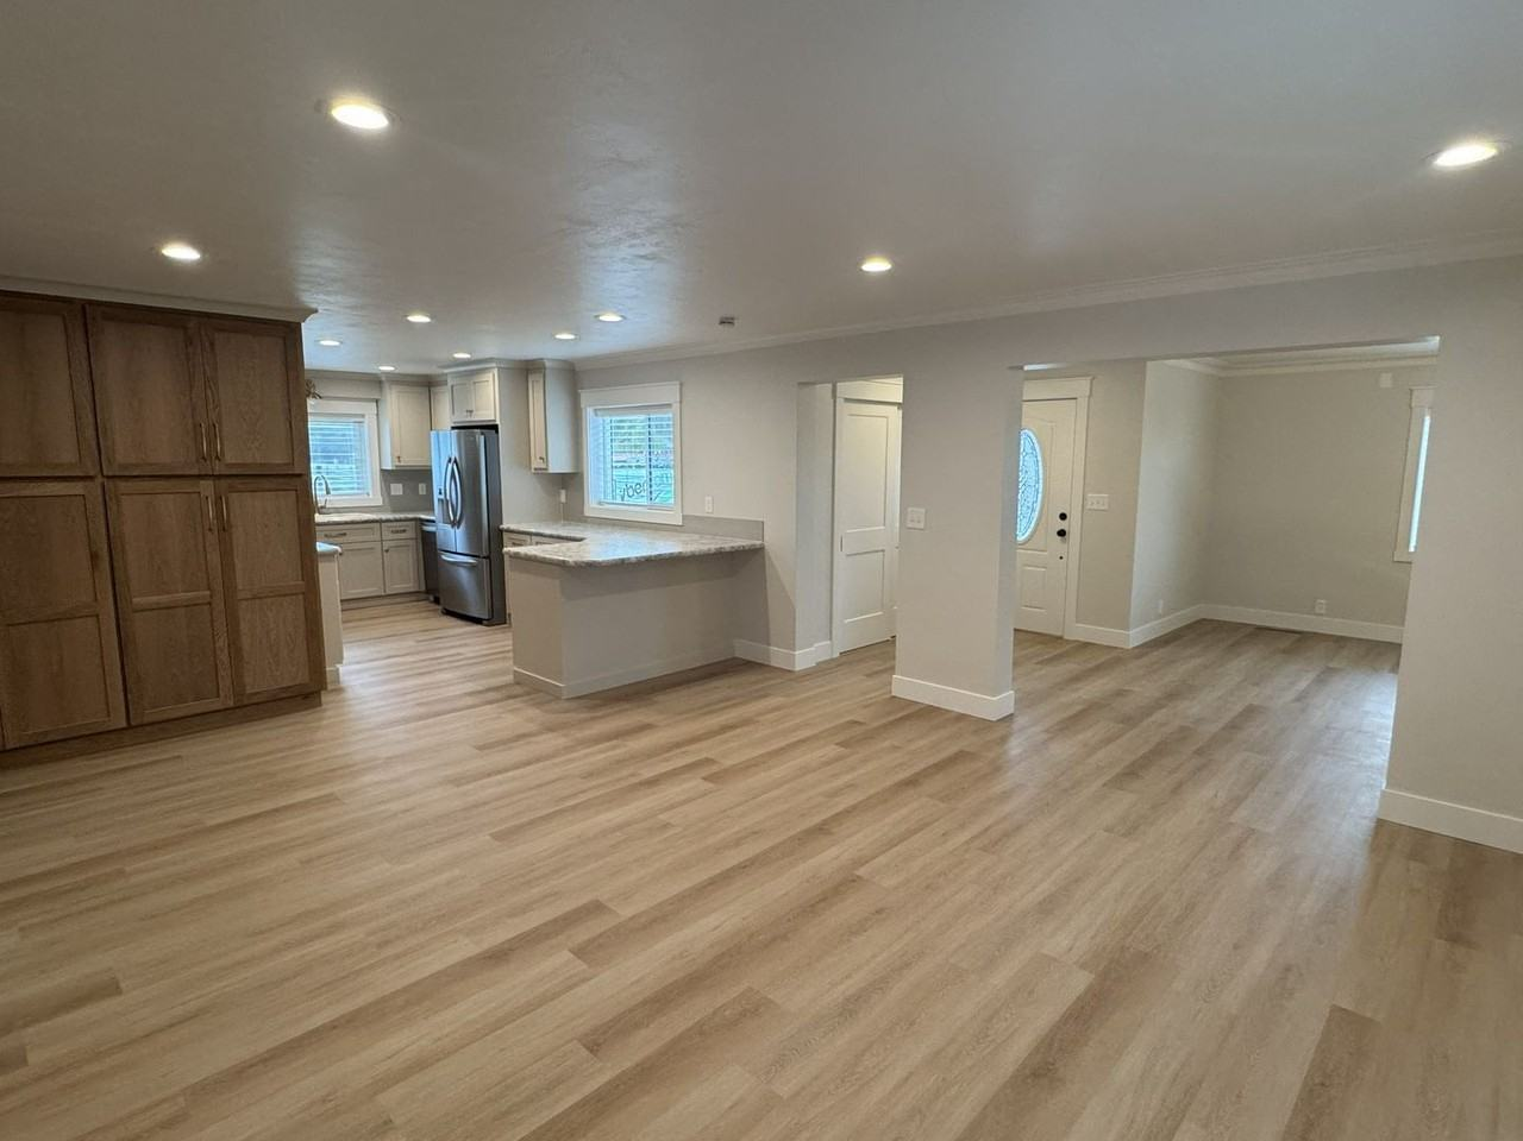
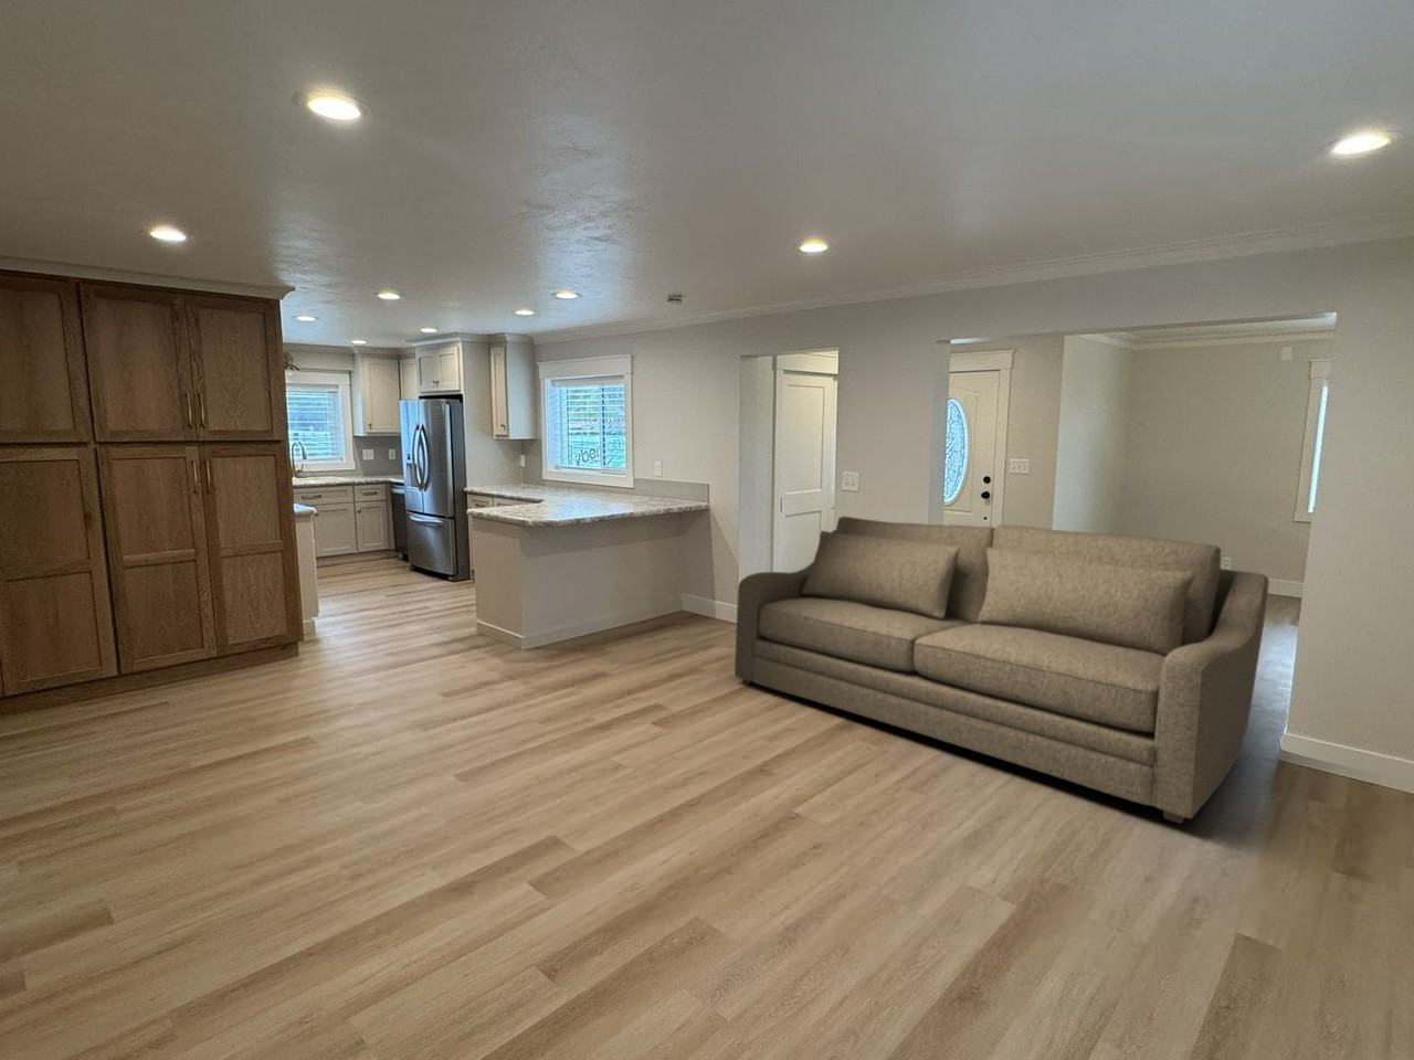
+ sofa [734,516,1270,825]
